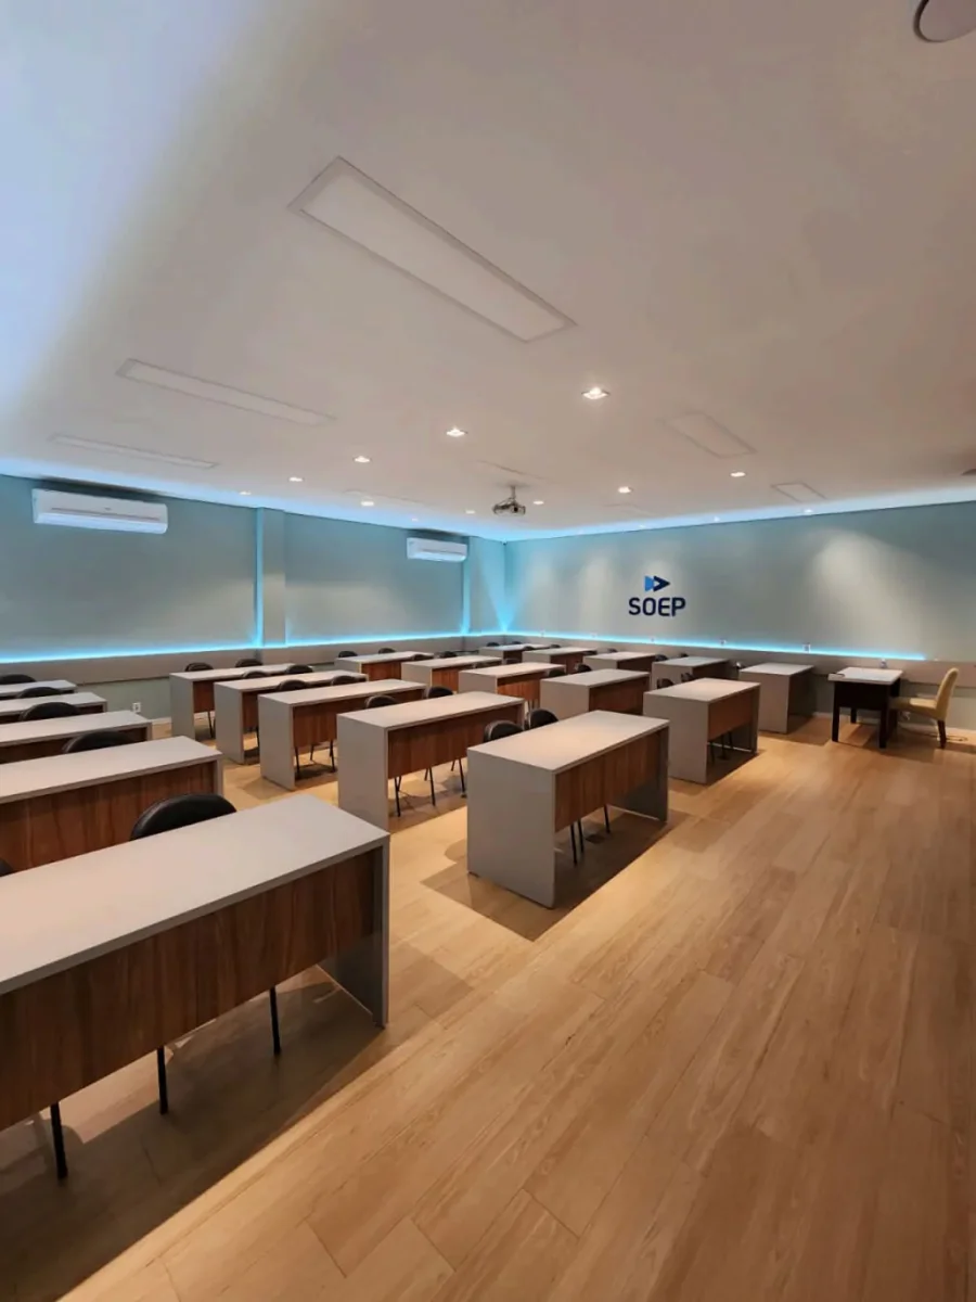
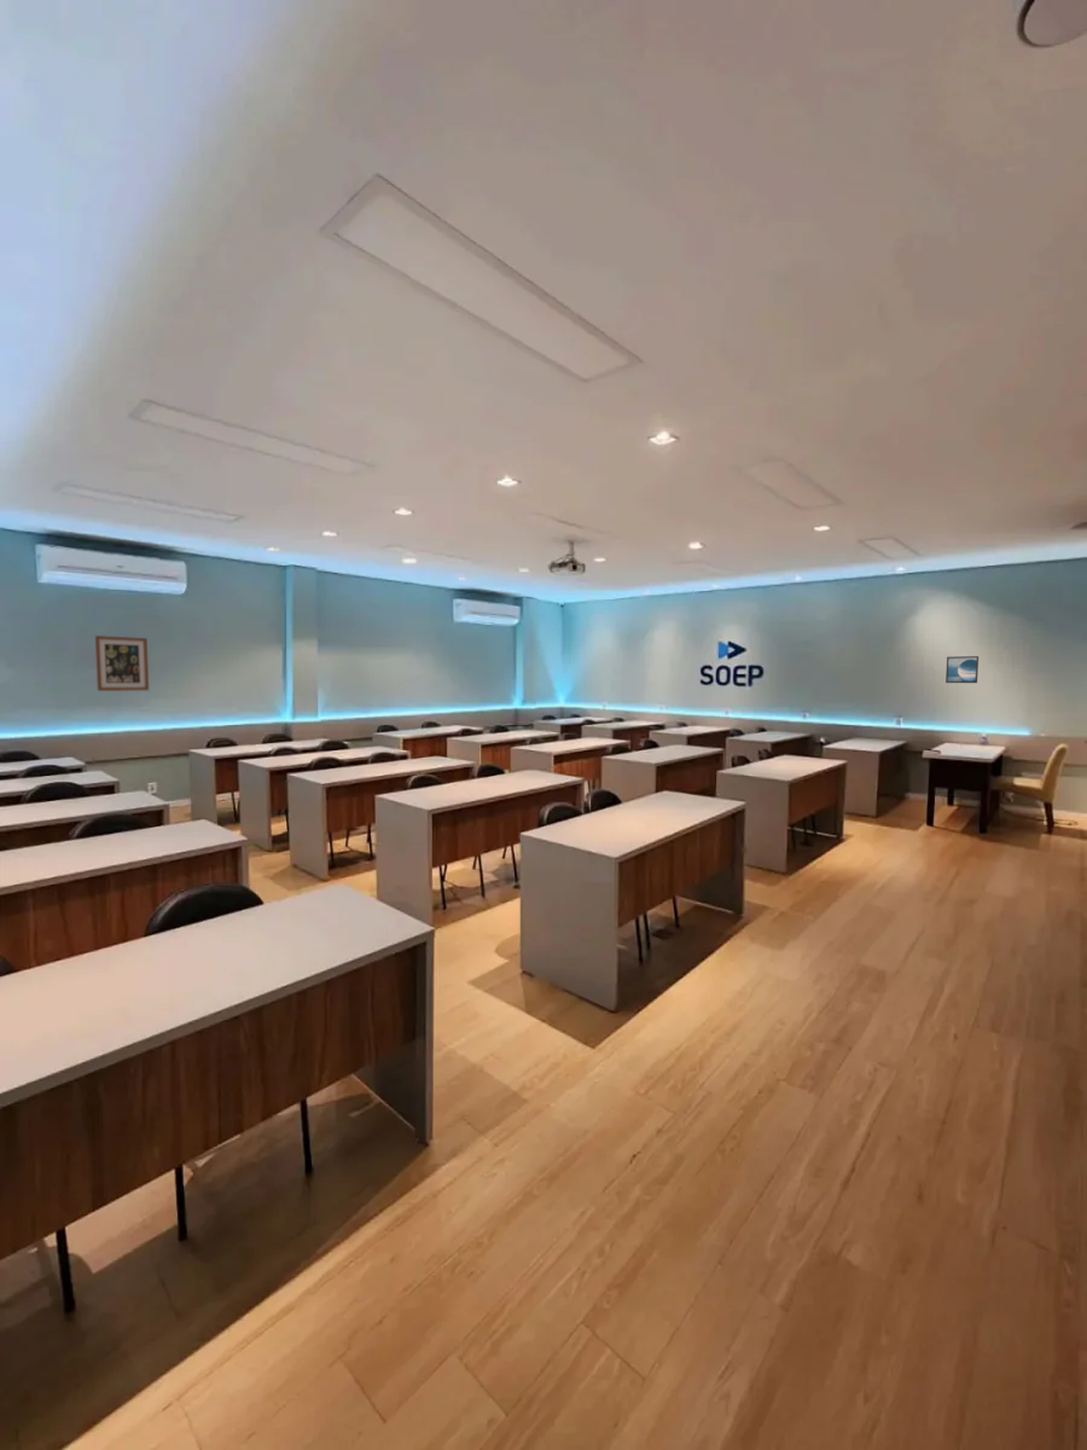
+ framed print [944,655,980,684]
+ wall art [94,634,150,692]
